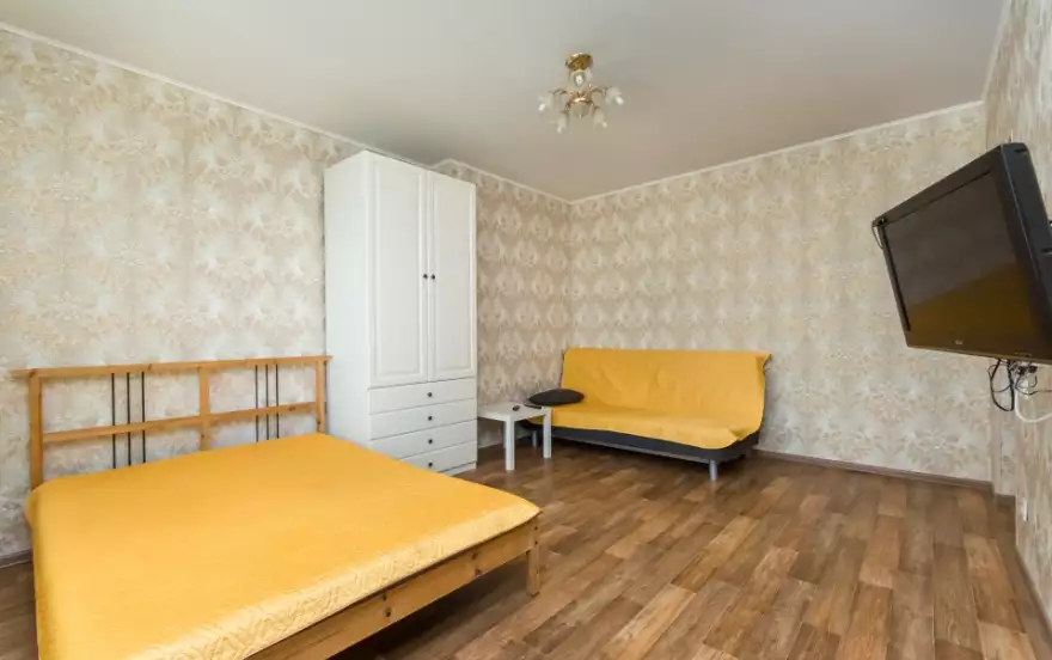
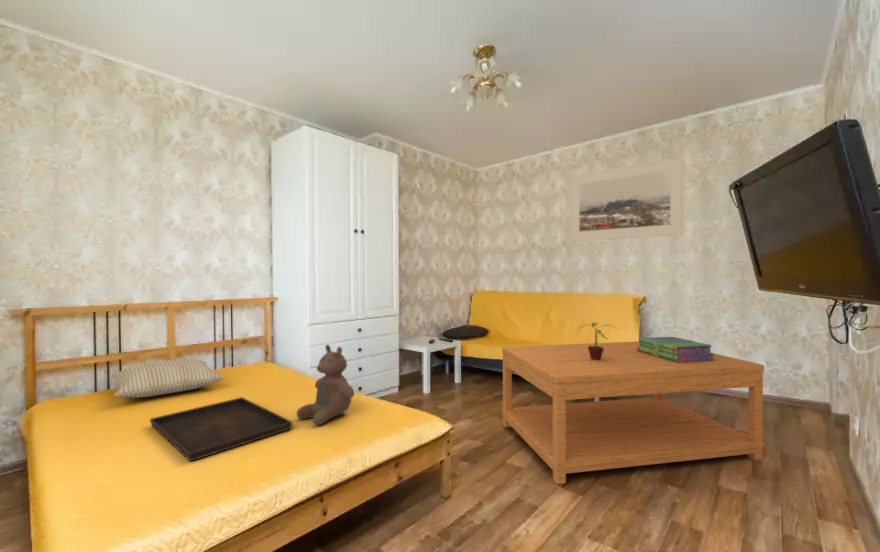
+ coffee table [501,340,765,486]
+ bear [295,343,355,426]
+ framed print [569,155,685,242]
+ potted plant [576,321,618,361]
+ stack of books [637,336,714,363]
+ serving tray [149,396,294,462]
+ pillow [111,357,225,399]
